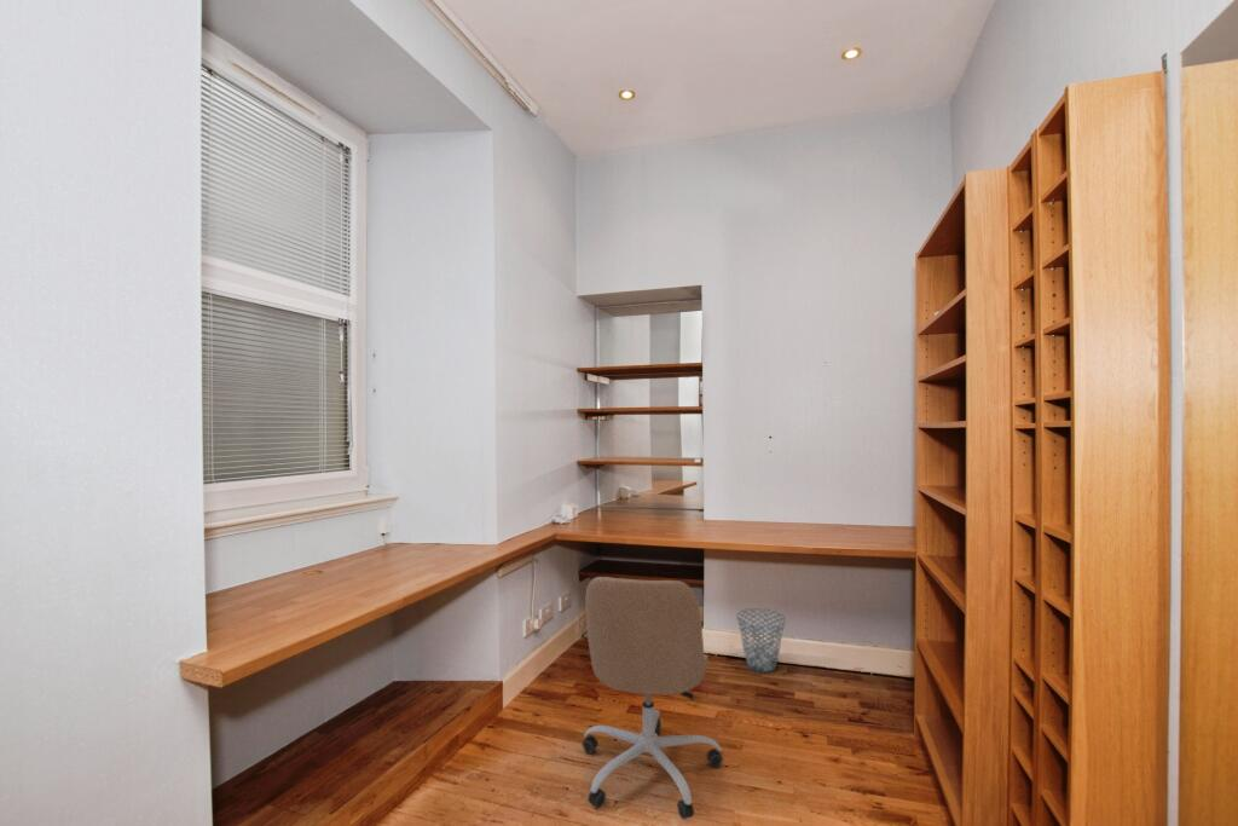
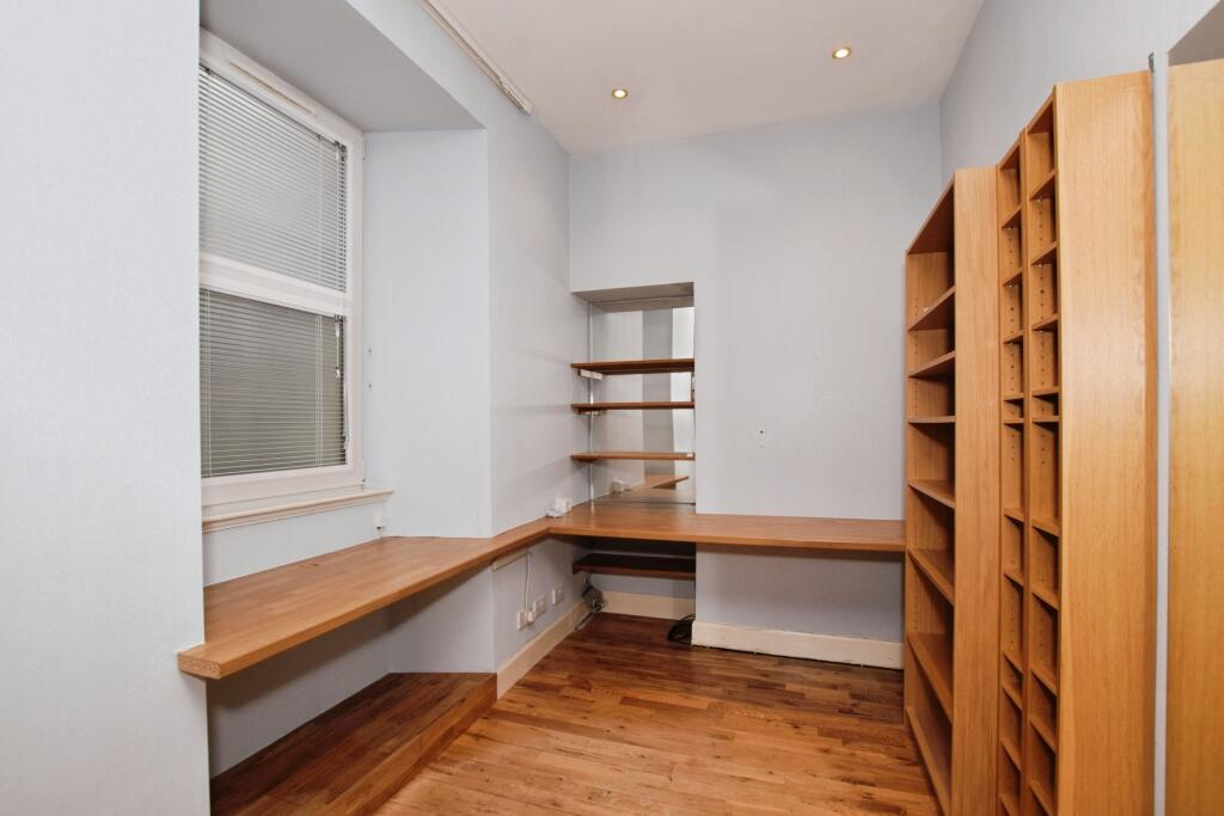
- office chair [582,576,724,821]
- waste basket [735,607,787,674]
